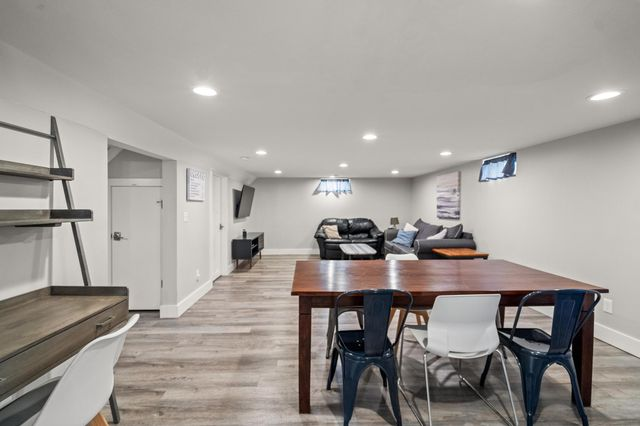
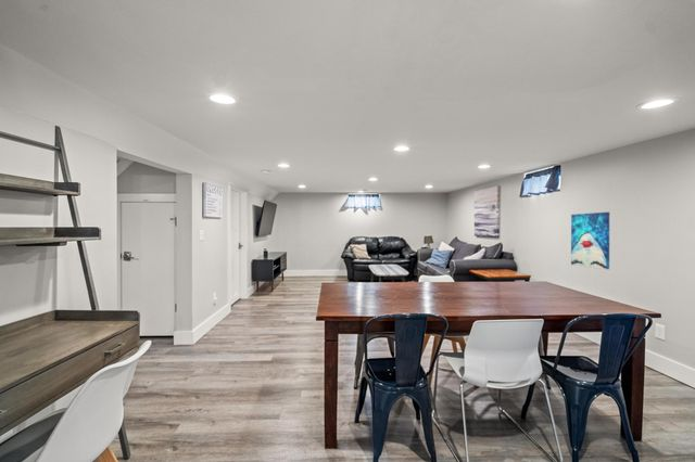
+ wall art [570,211,610,270]
